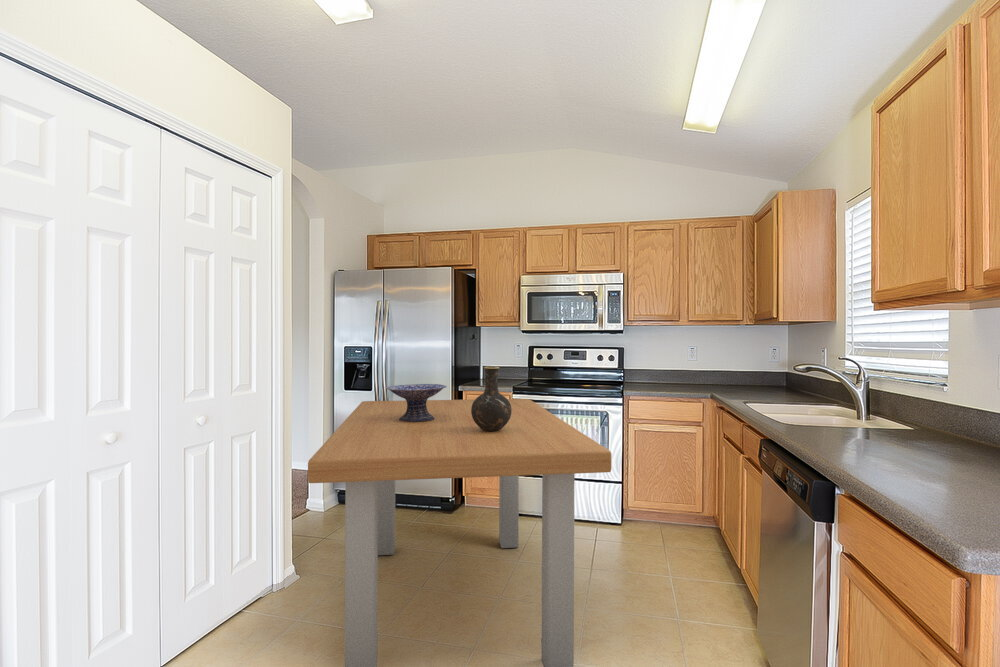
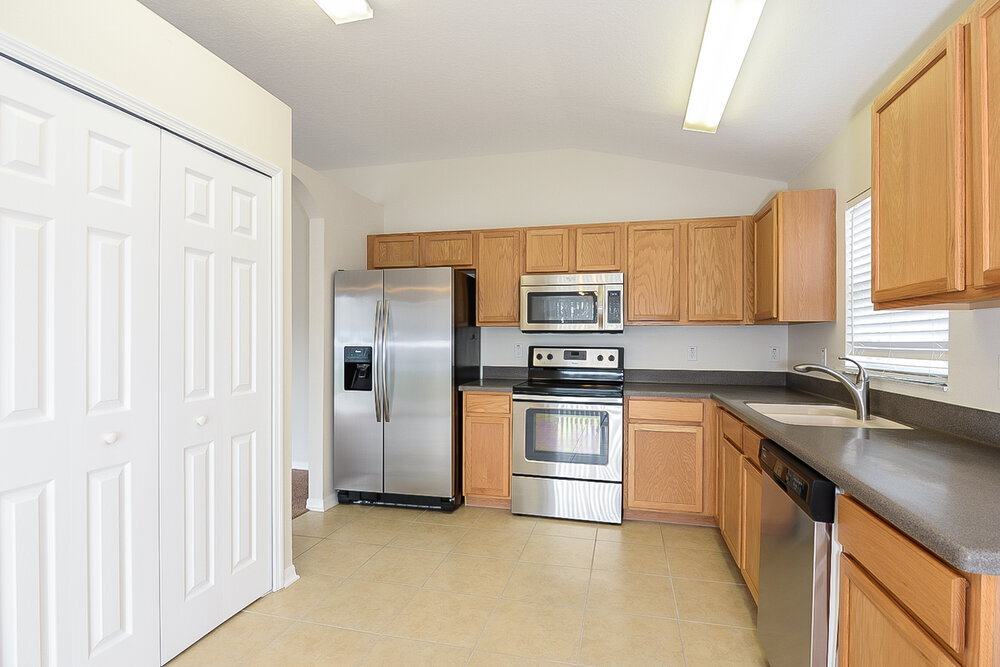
- dining table [307,398,613,667]
- decorative bowl [385,383,448,422]
- vase [471,366,512,432]
